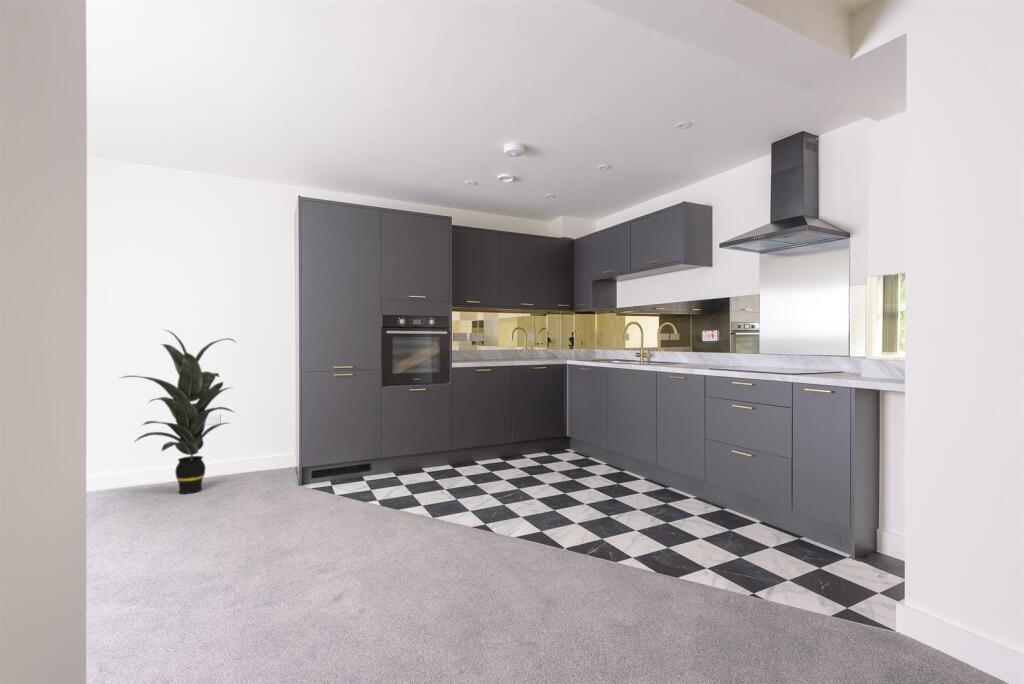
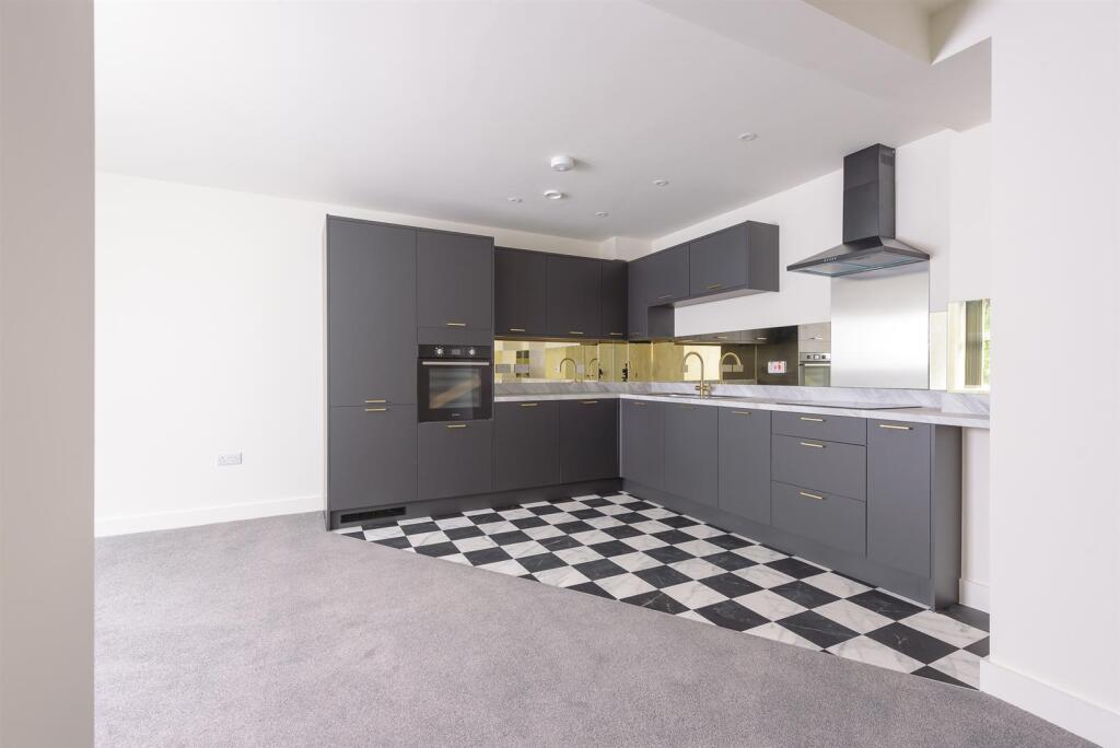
- indoor plant [117,329,238,495]
